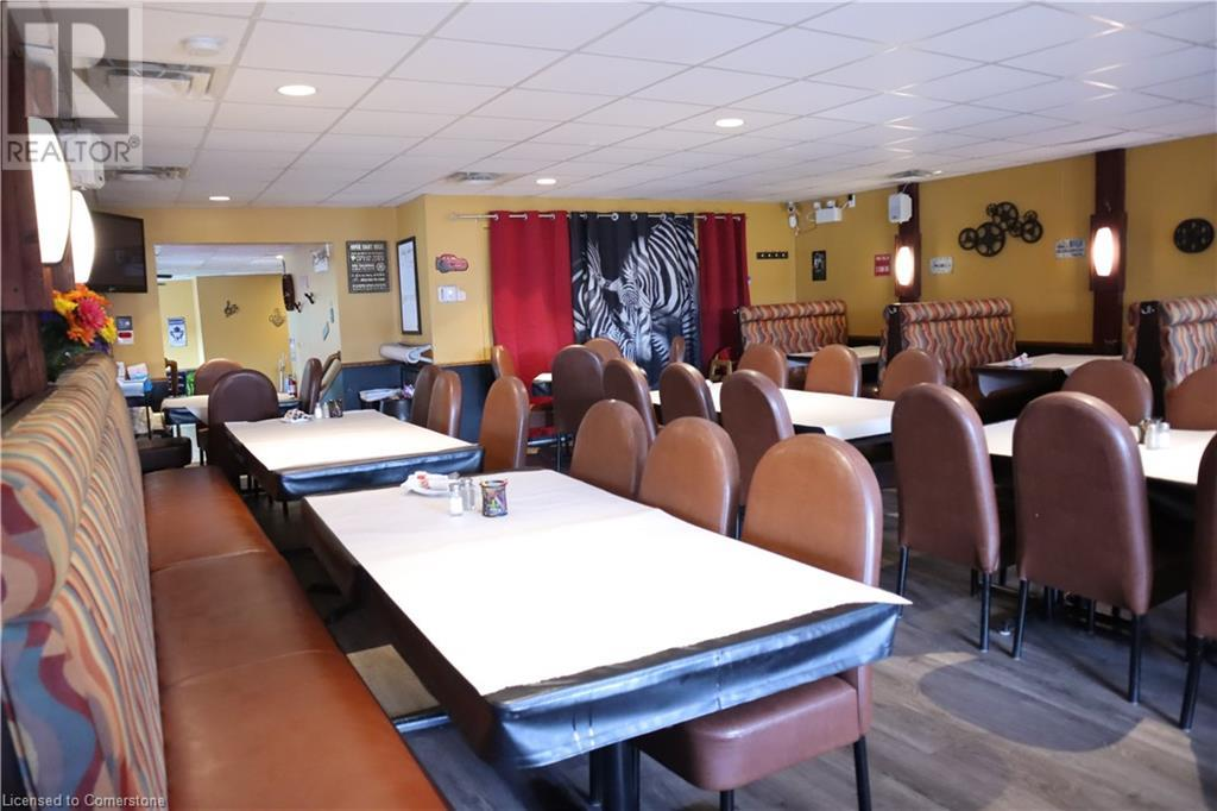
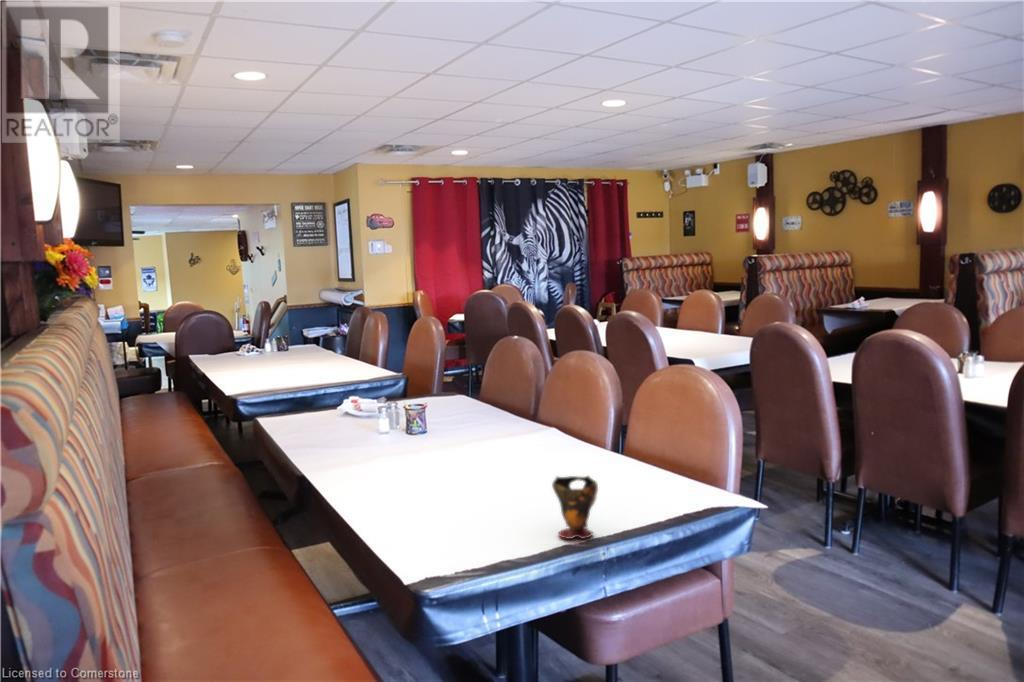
+ cup [551,475,599,540]
